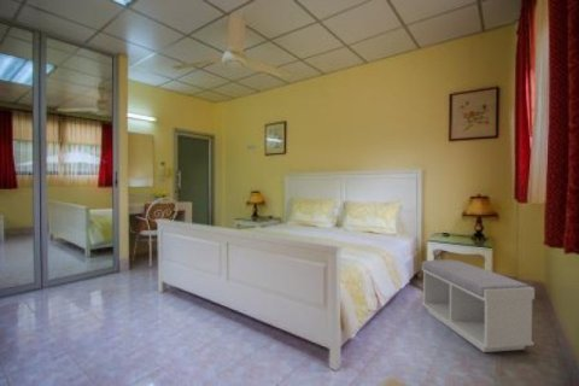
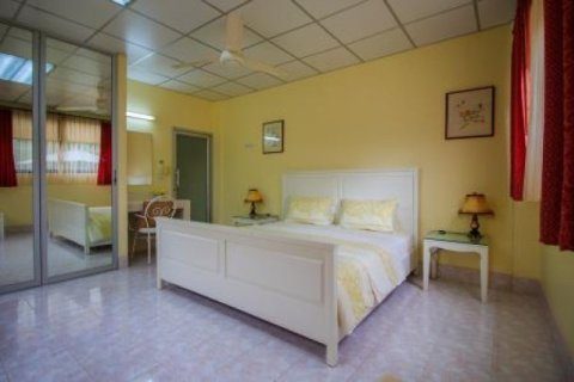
- bench [421,258,536,353]
